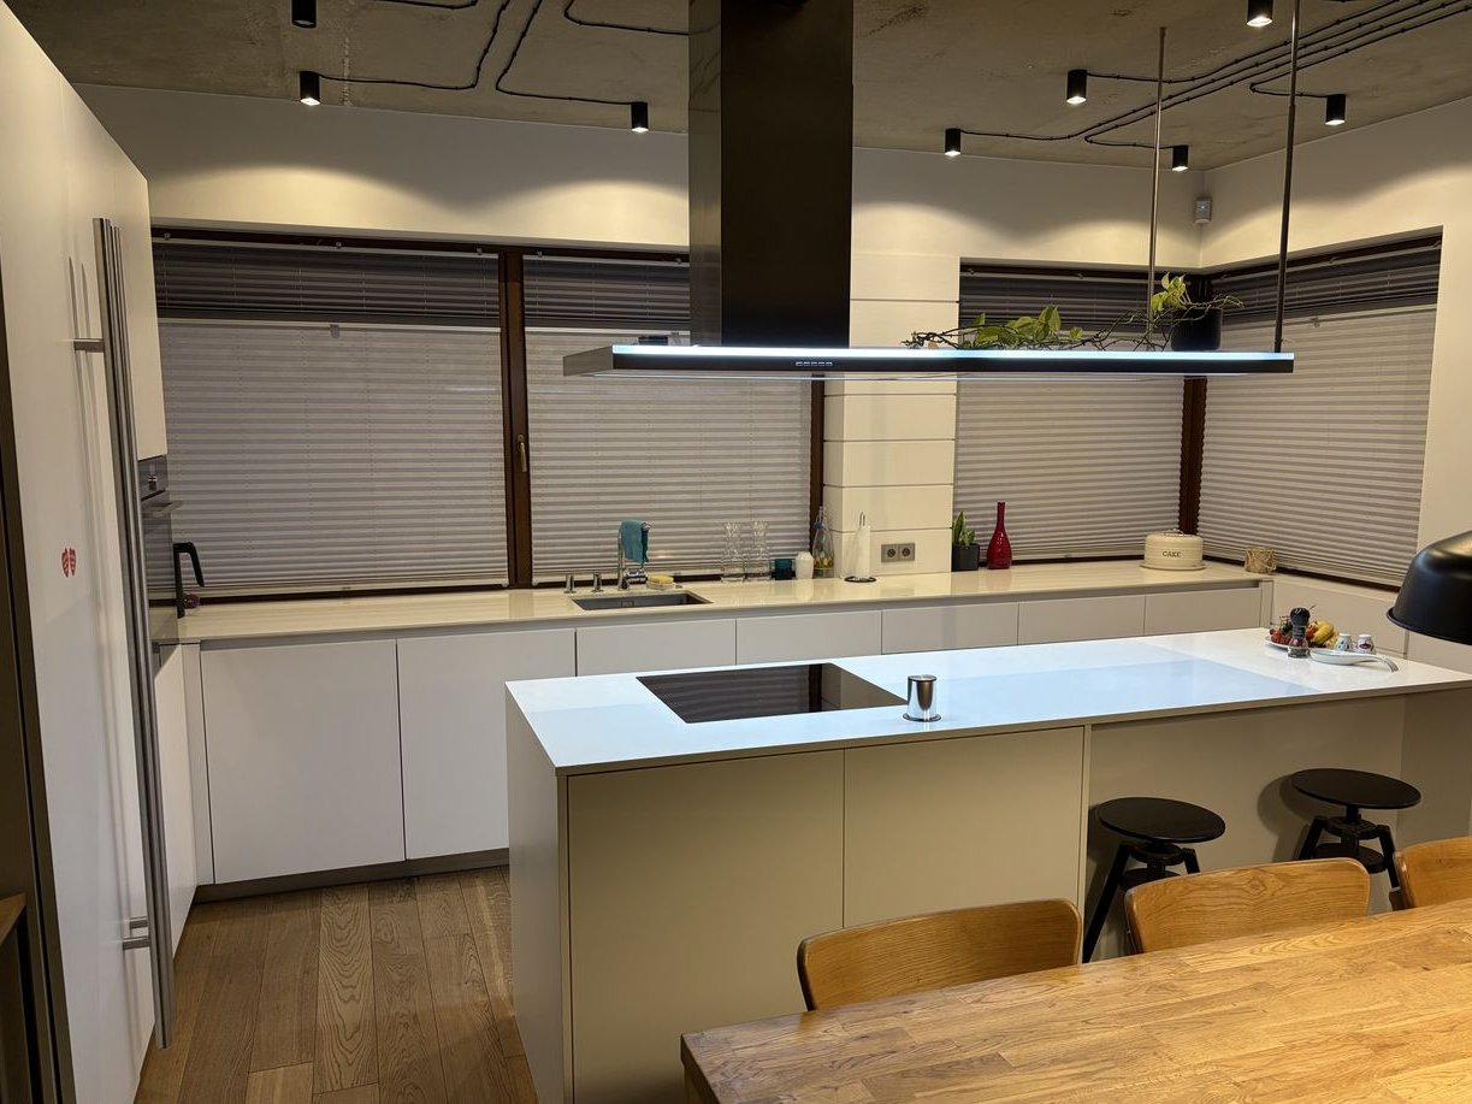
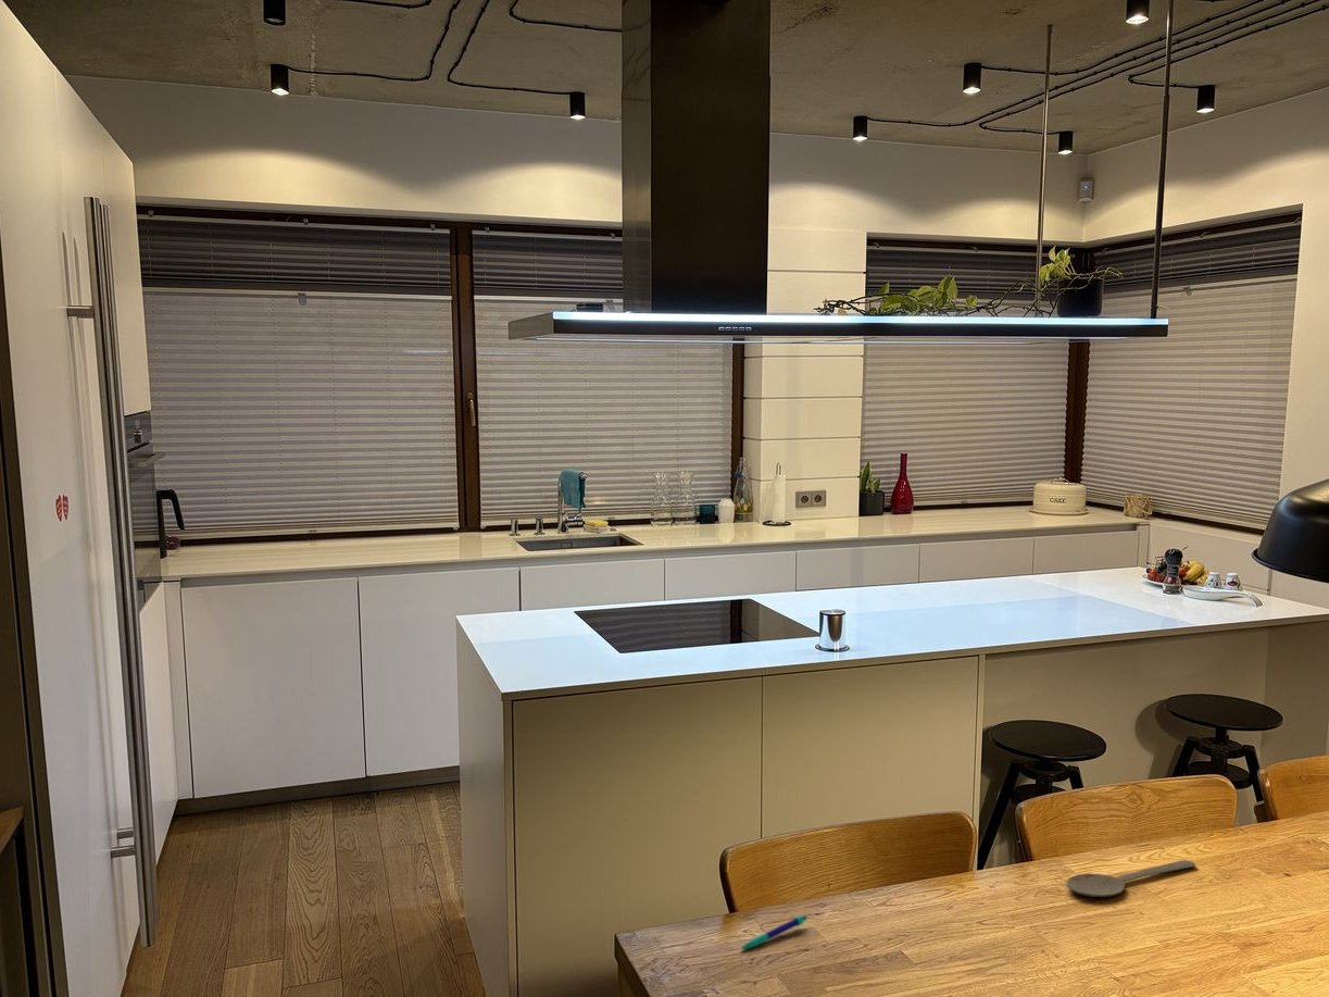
+ pen [740,913,808,950]
+ wooden spoon [1065,859,1196,898]
